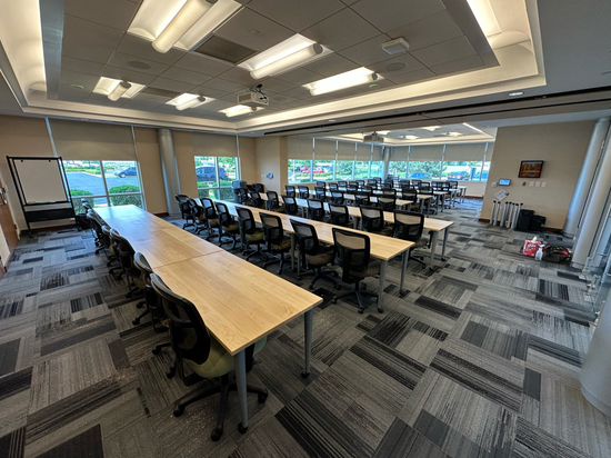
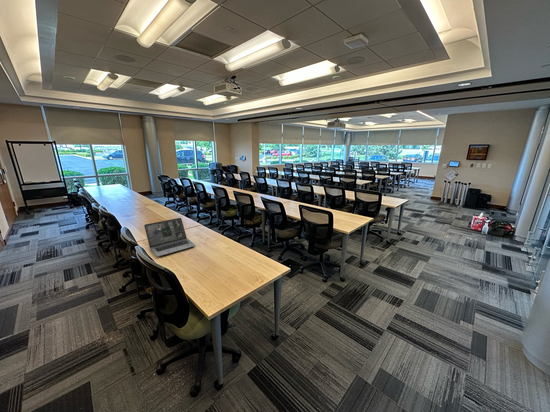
+ laptop [143,217,197,258]
